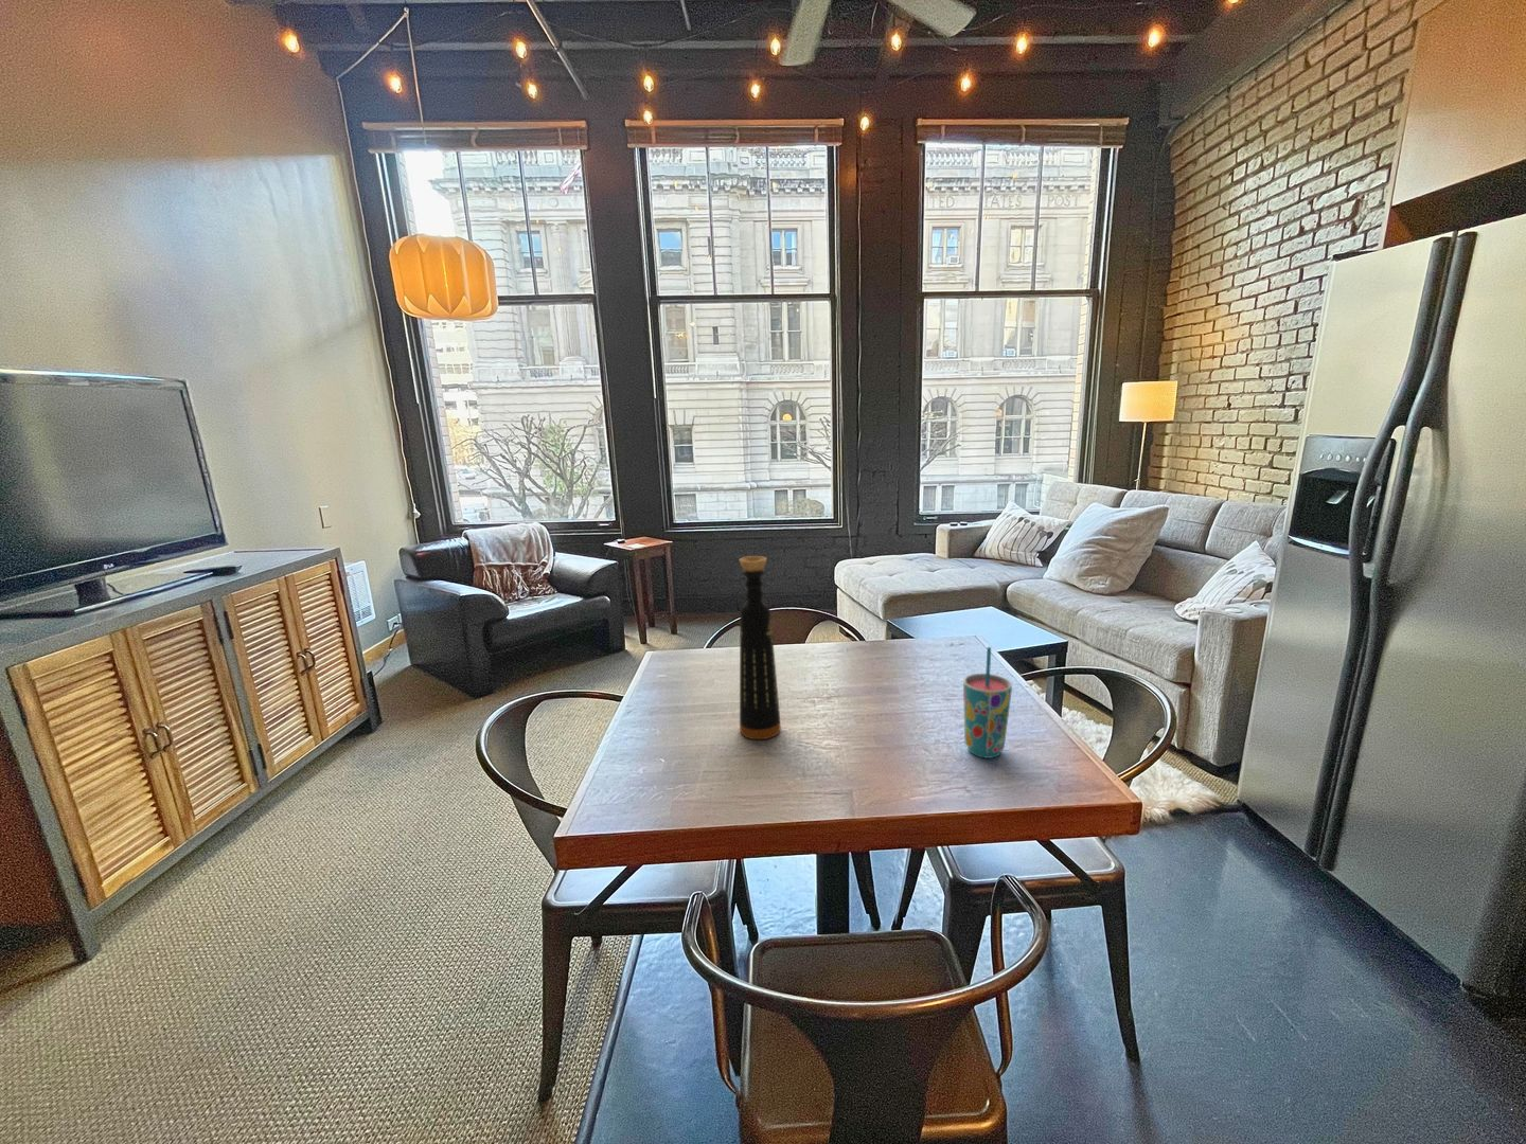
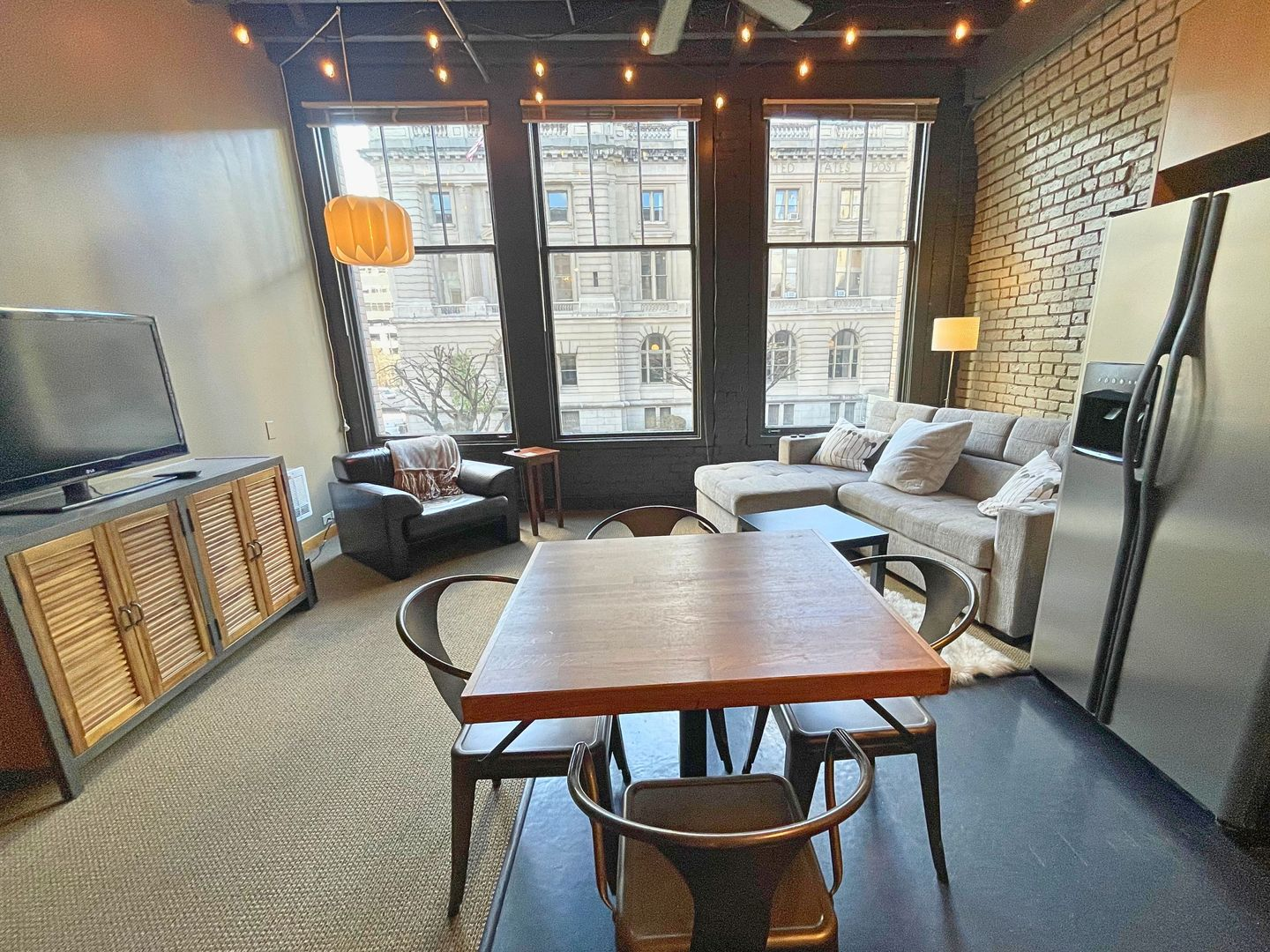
- bottle [739,555,782,740]
- cup [962,647,1013,759]
